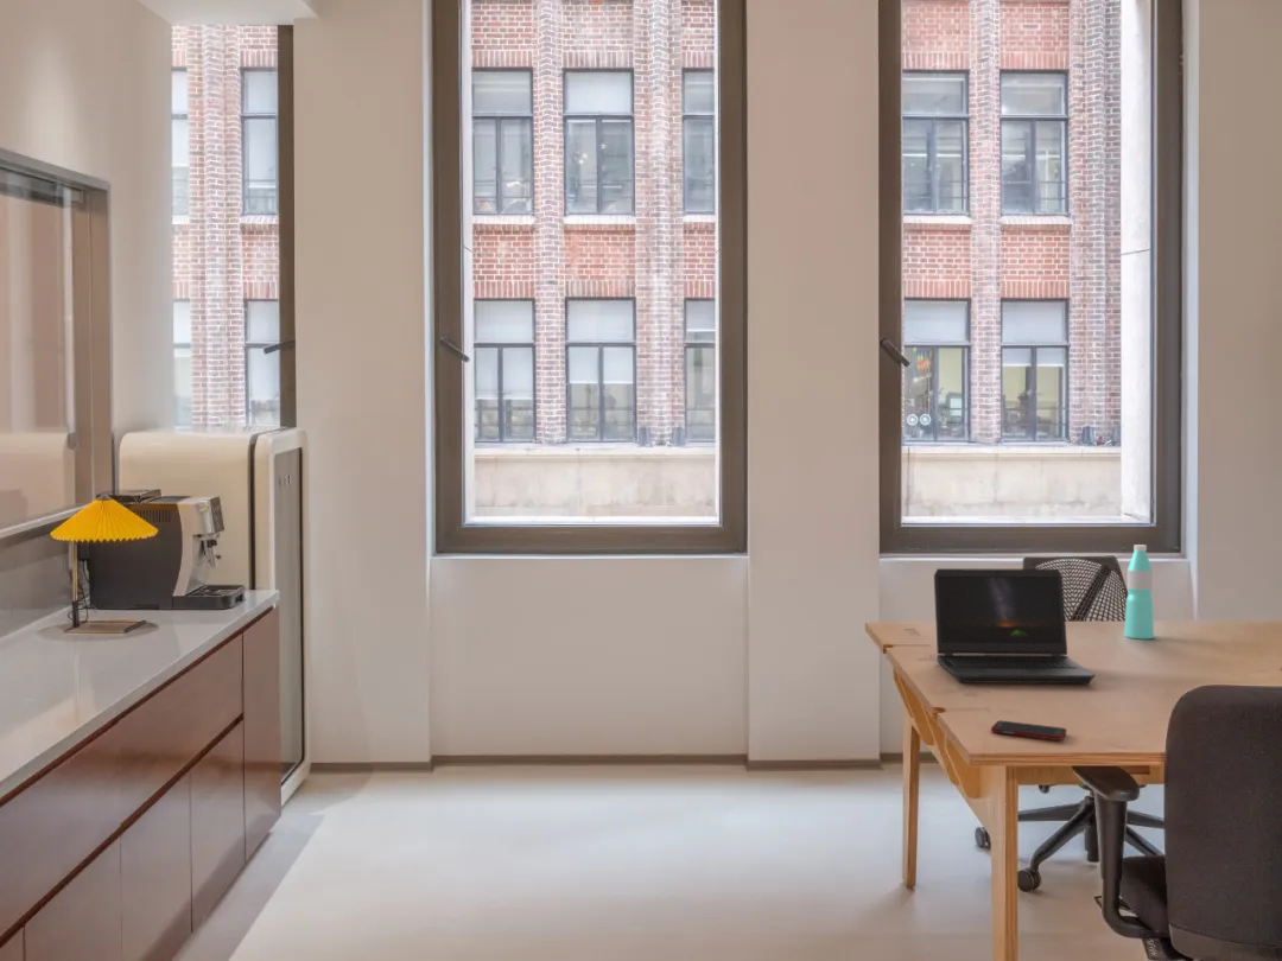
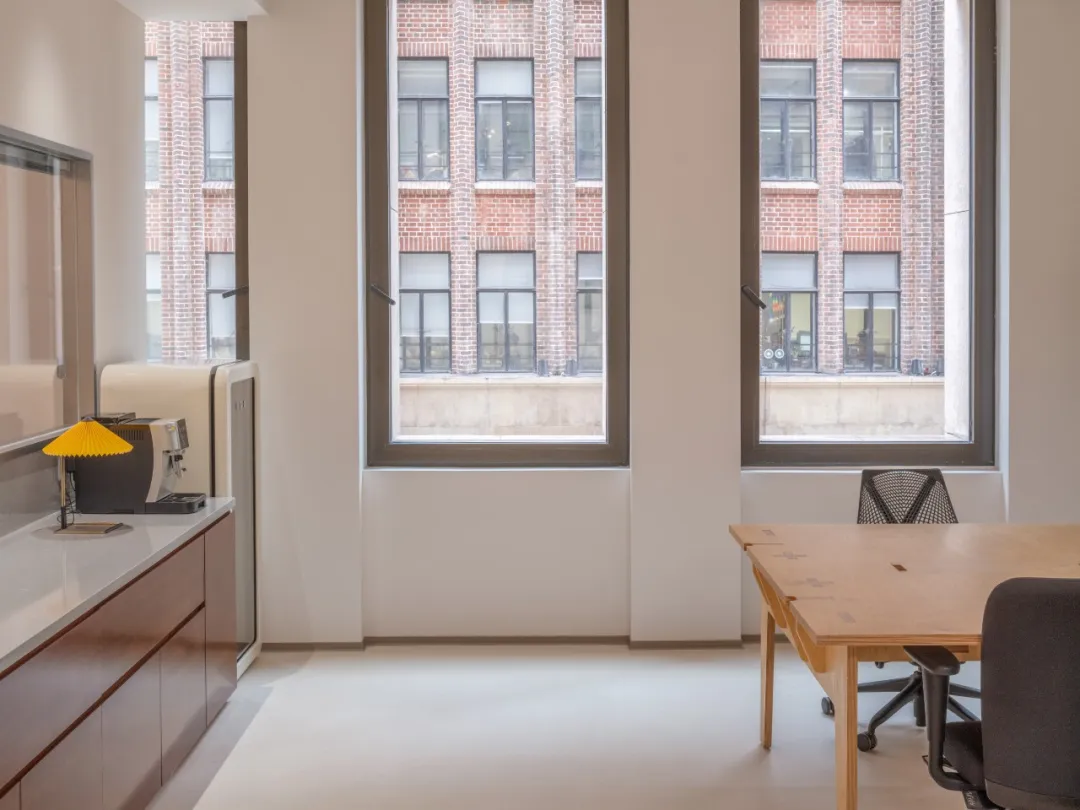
- cell phone [990,720,1067,742]
- laptop computer [933,567,1096,685]
- water bottle [1123,543,1155,641]
